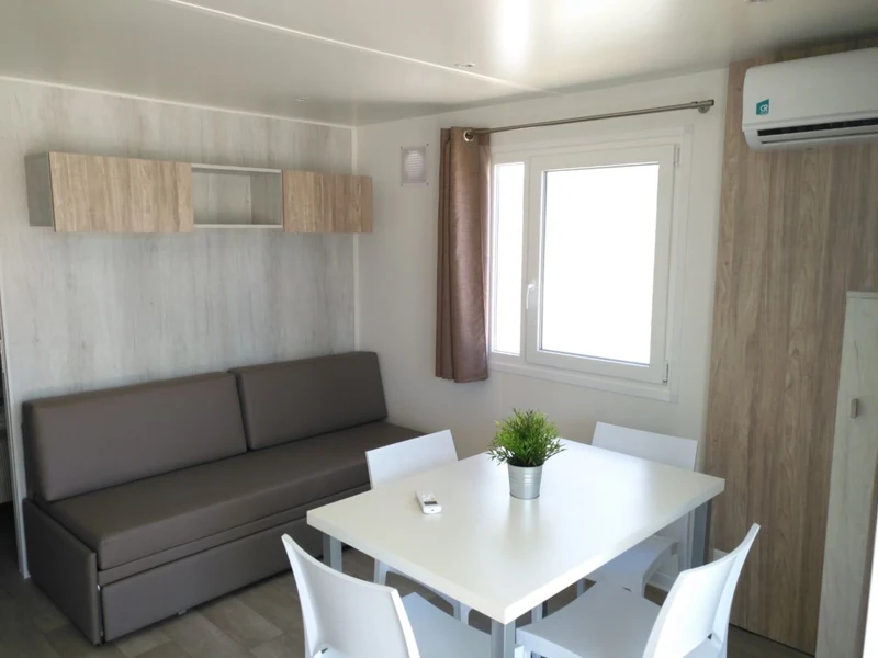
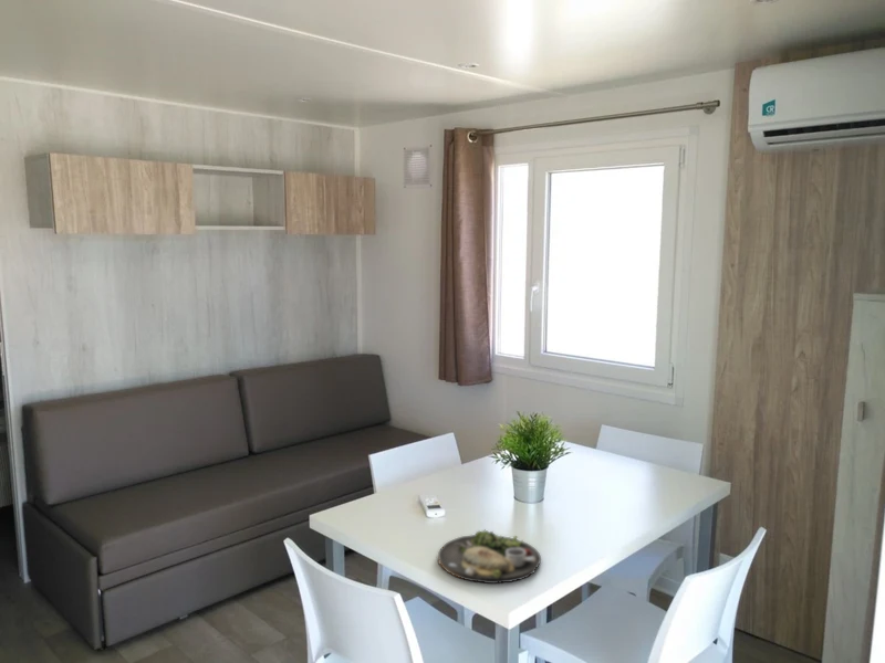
+ dinner plate [437,528,542,585]
